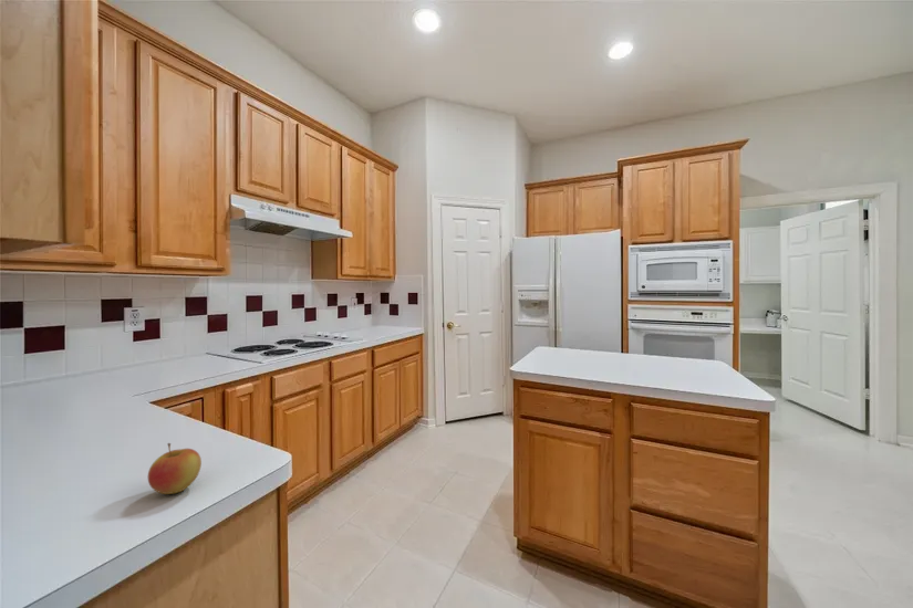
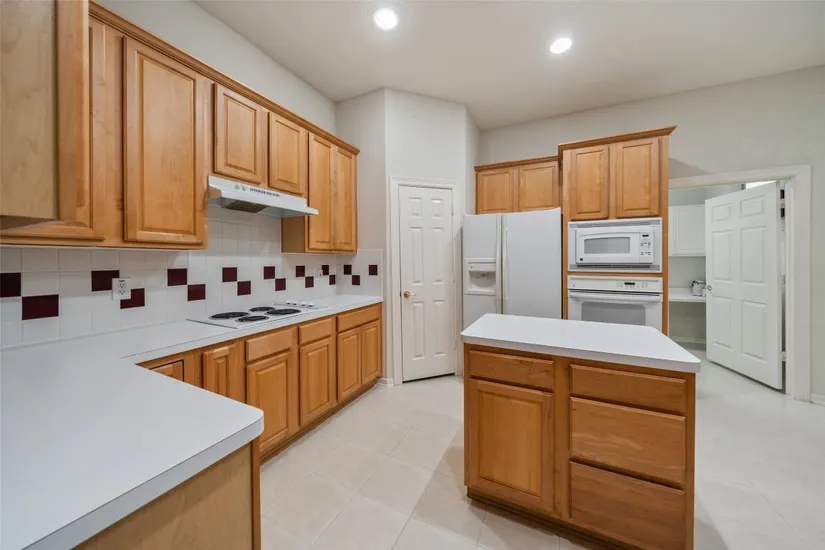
- apple [147,442,203,495]
